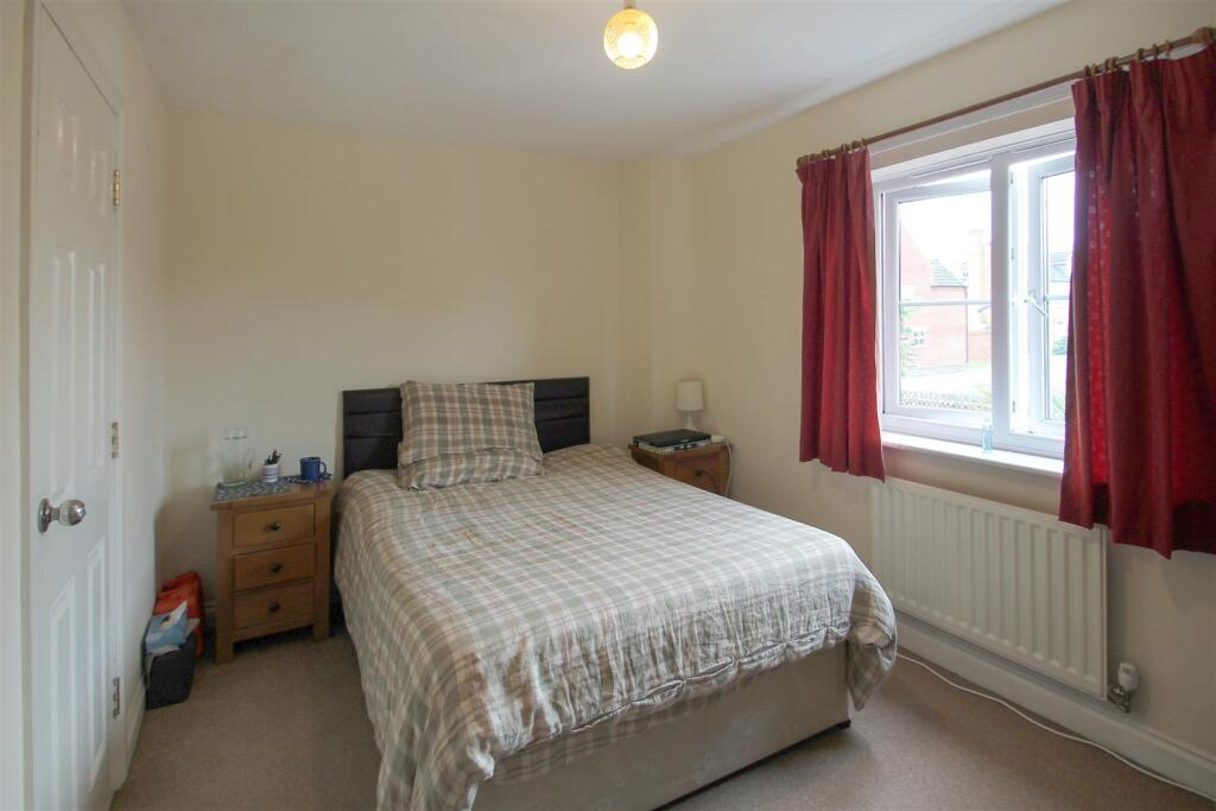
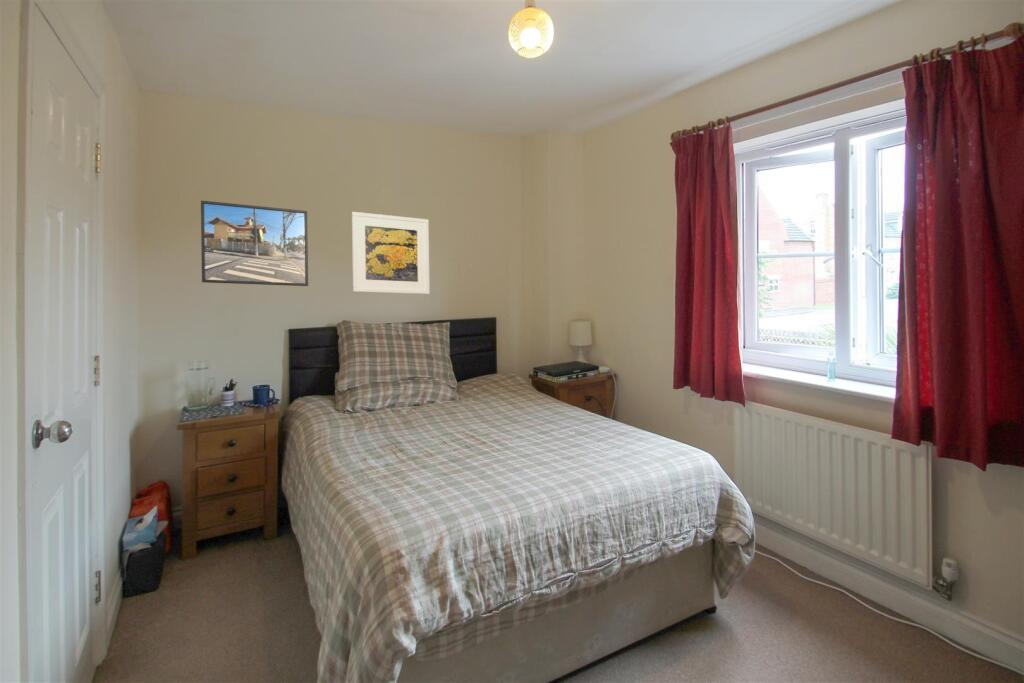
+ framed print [200,199,309,287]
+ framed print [351,211,431,295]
